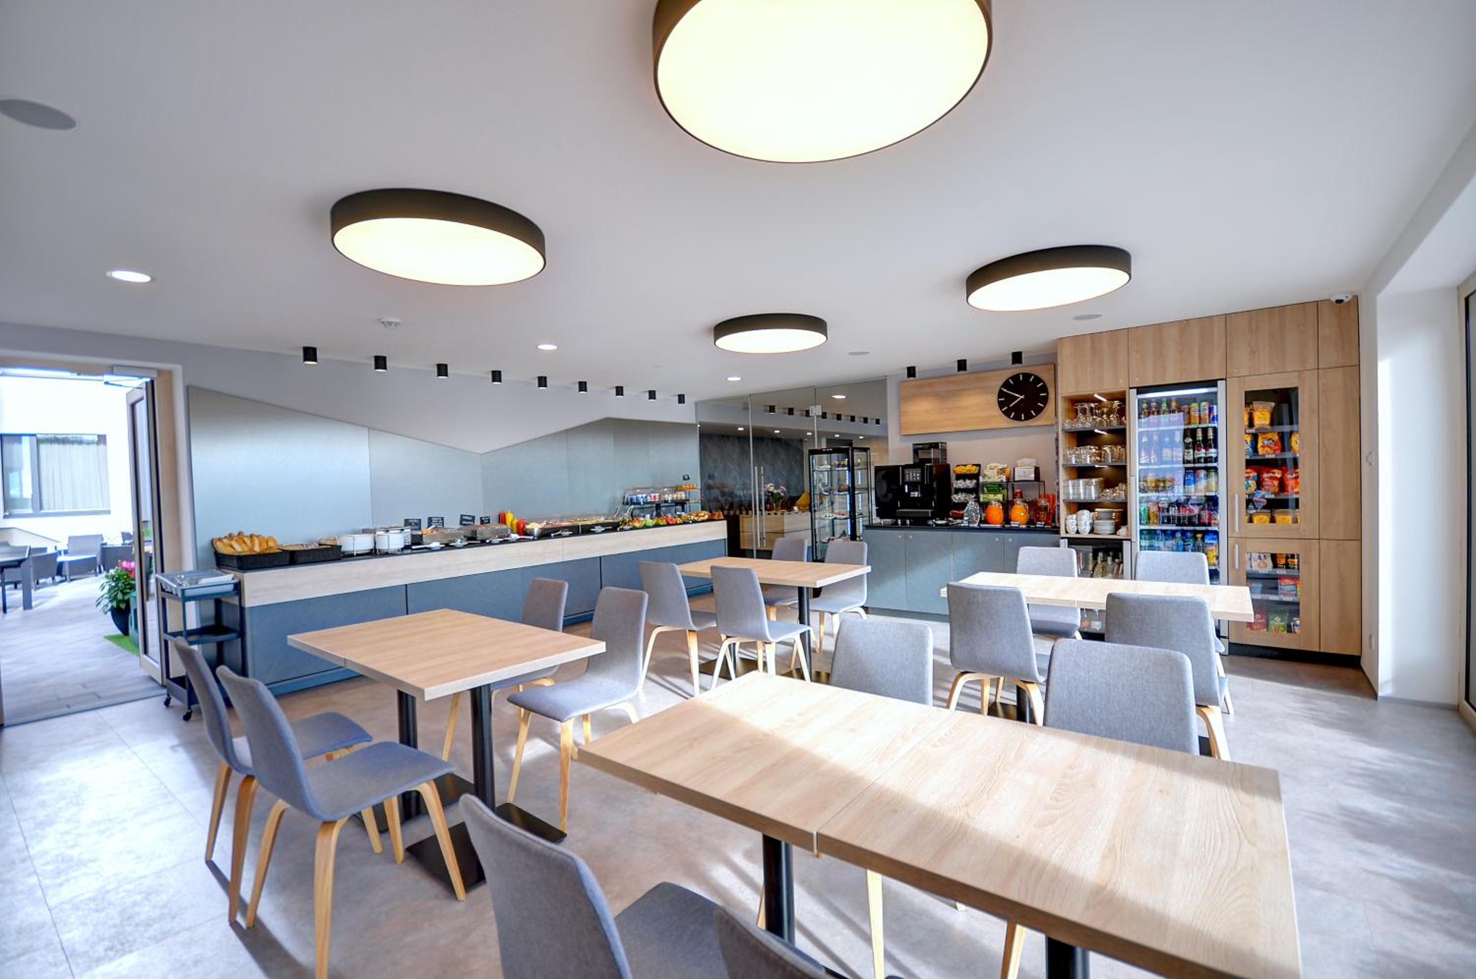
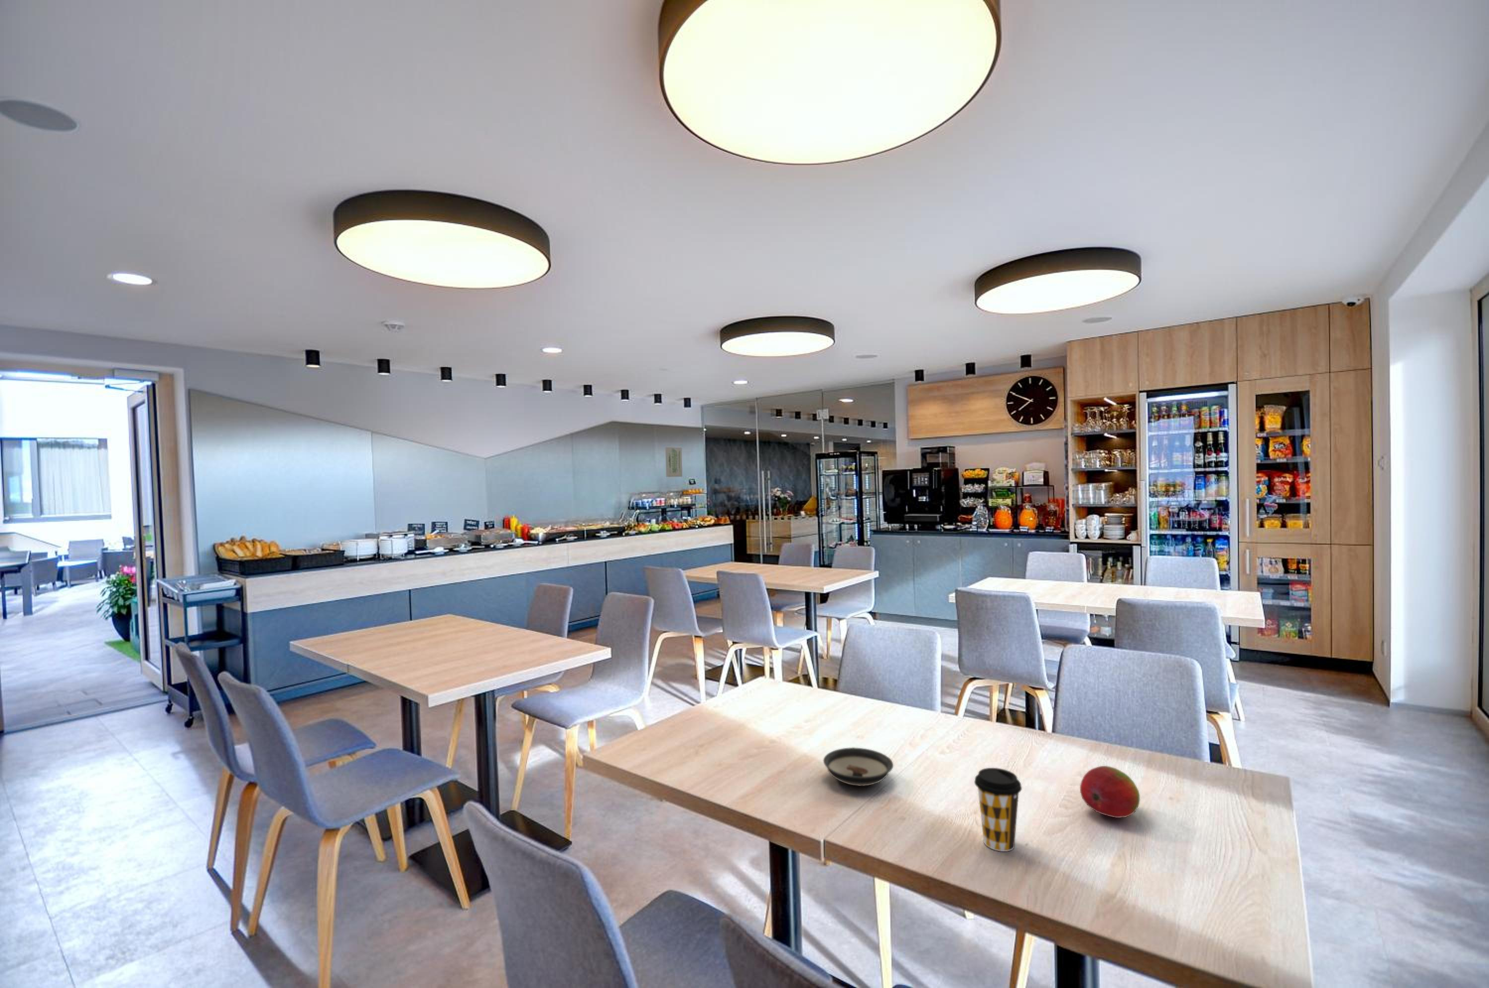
+ fruit [1080,765,1140,818]
+ saucer [823,747,893,786]
+ coffee cup [974,767,1022,852]
+ wall art [665,447,683,477]
